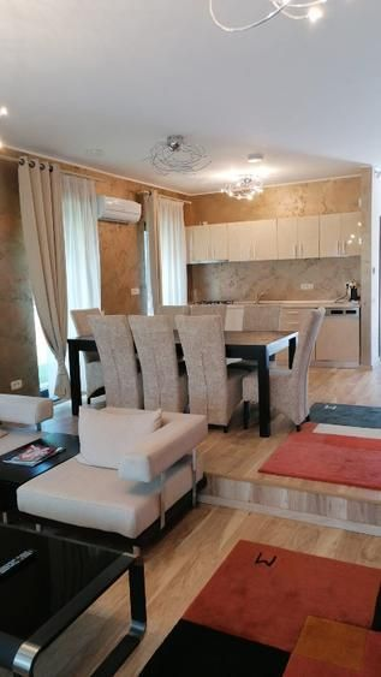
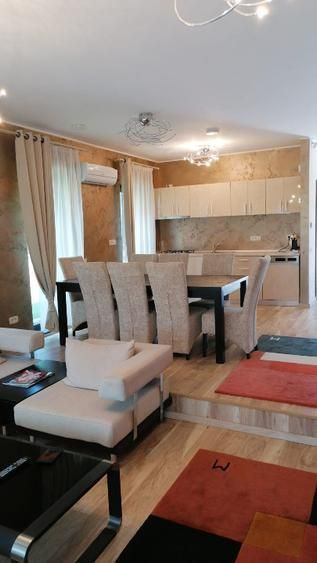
+ smartphone [35,446,65,464]
